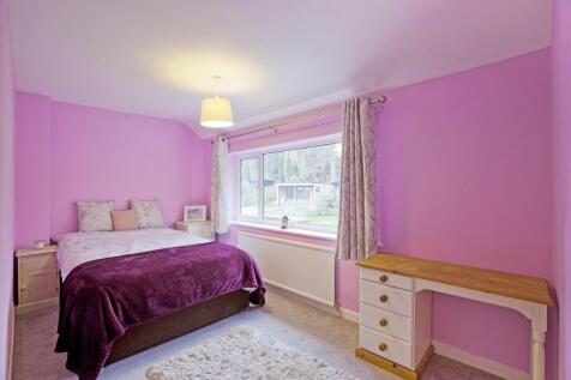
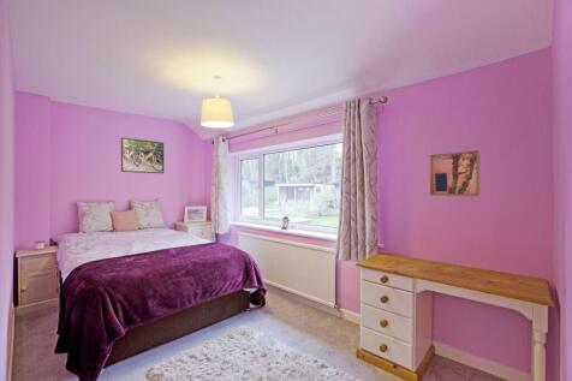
+ wall art [429,150,481,197]
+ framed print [120,137,165,174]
